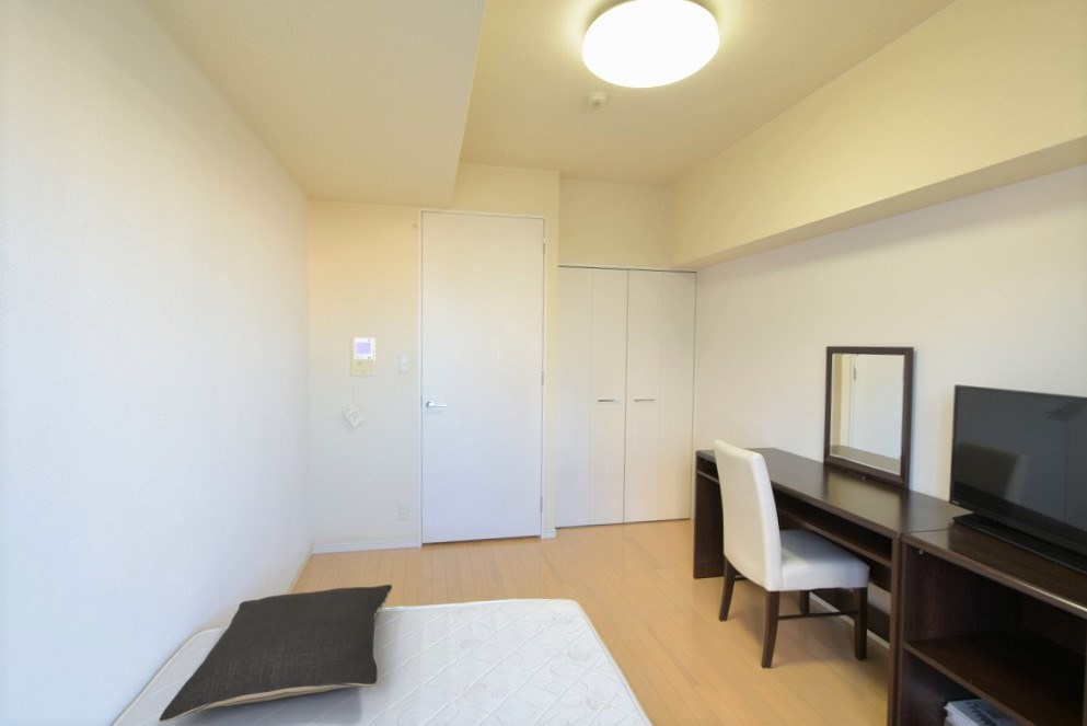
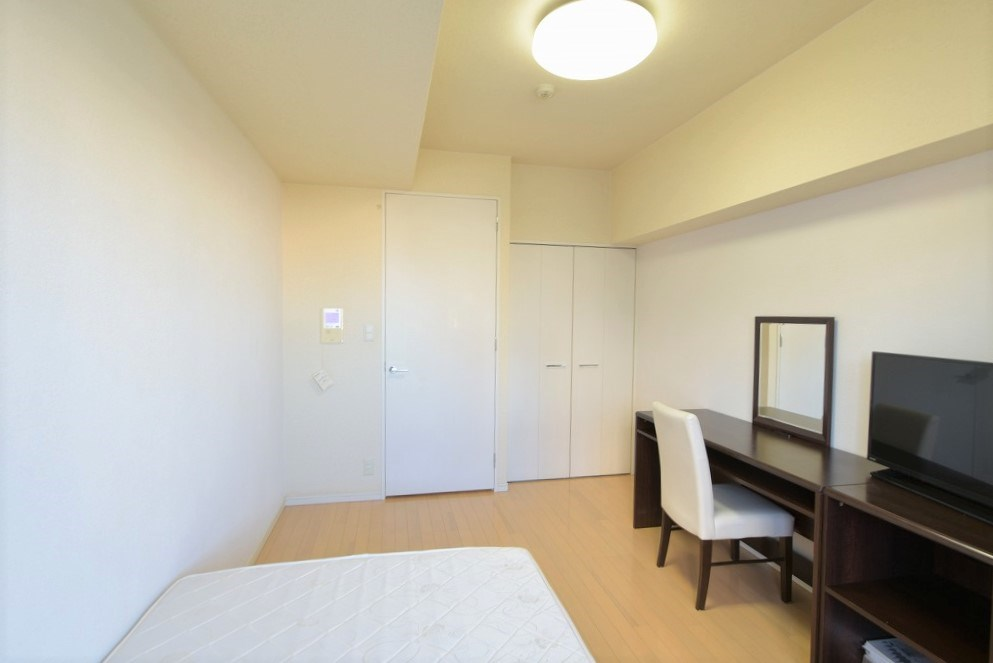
- pillow [158,584,393,723]
